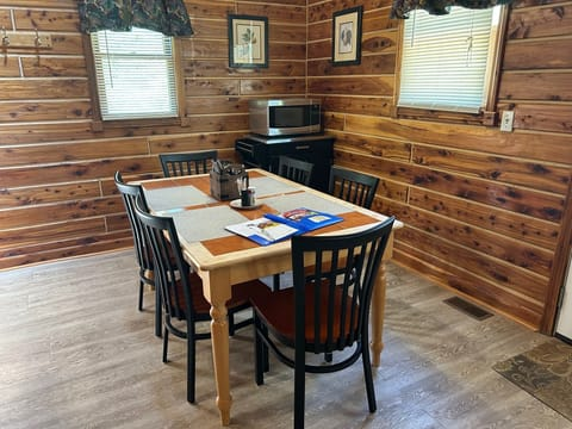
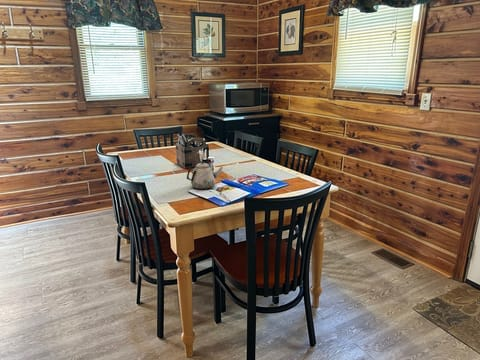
+ teapot [186,161,223,190]
